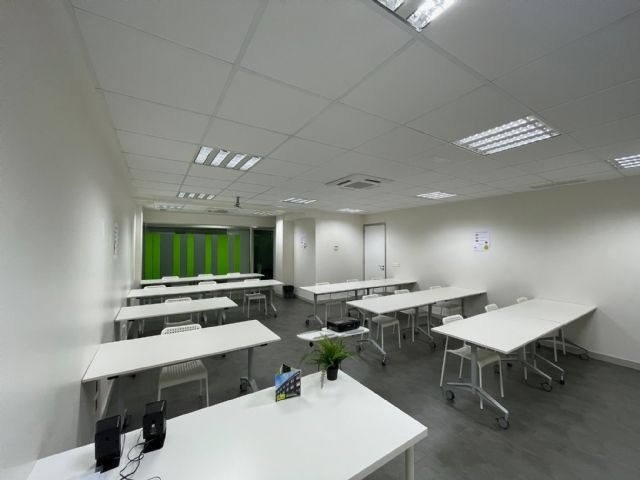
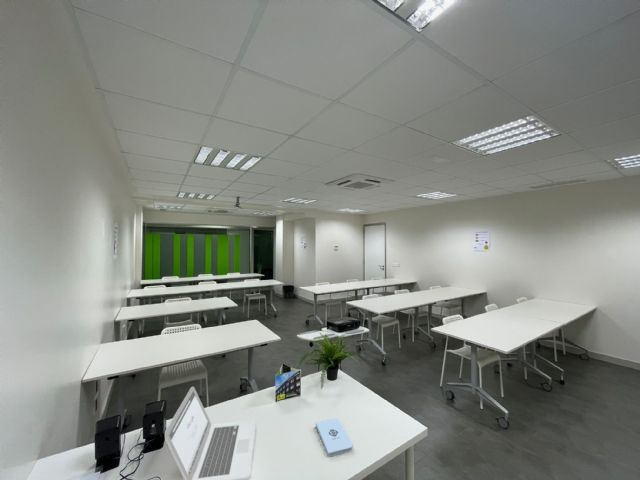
+ notepad [315,417,354,458]
+ laptop [164,386,257,480]
